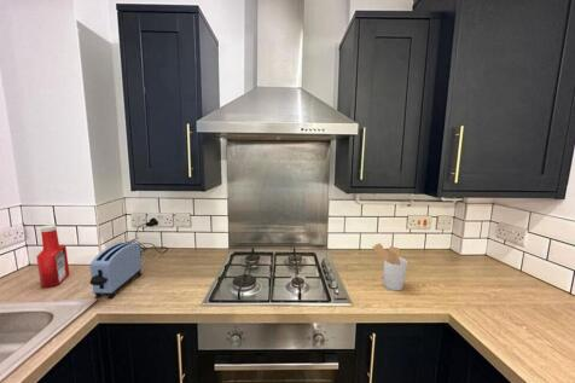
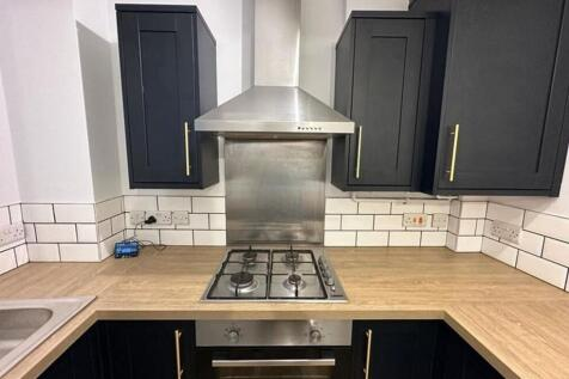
- soap bottle [35,224,70,290]
- utensil holder [371,242,408,291]
- toaster [89,242,143,300]
